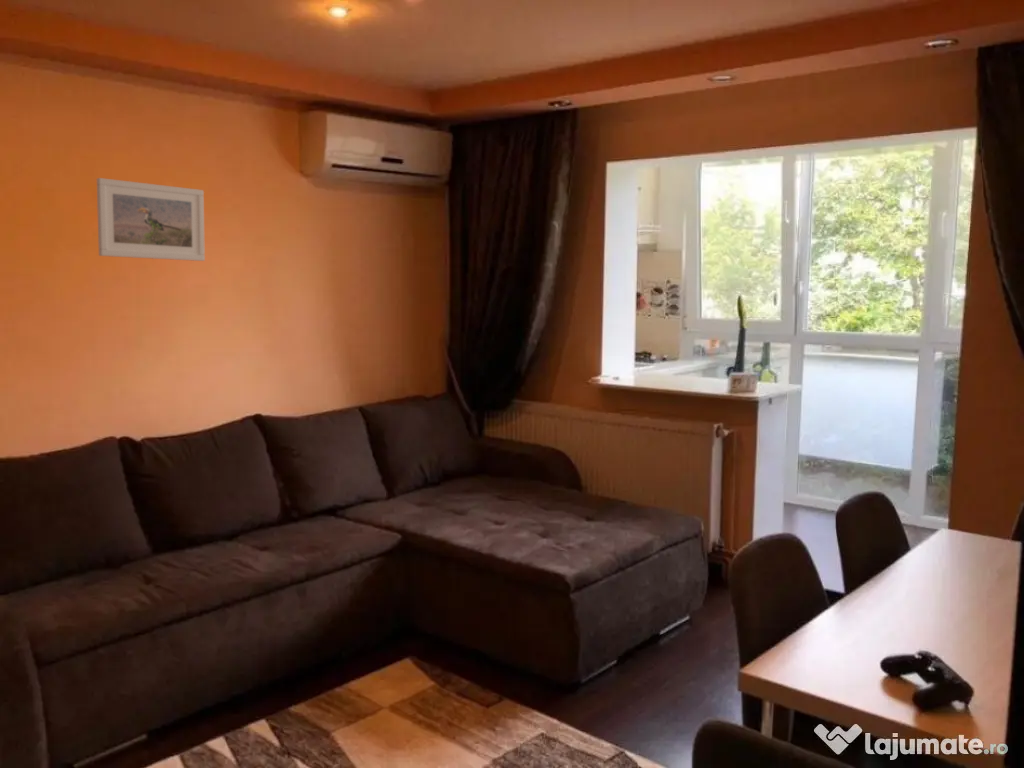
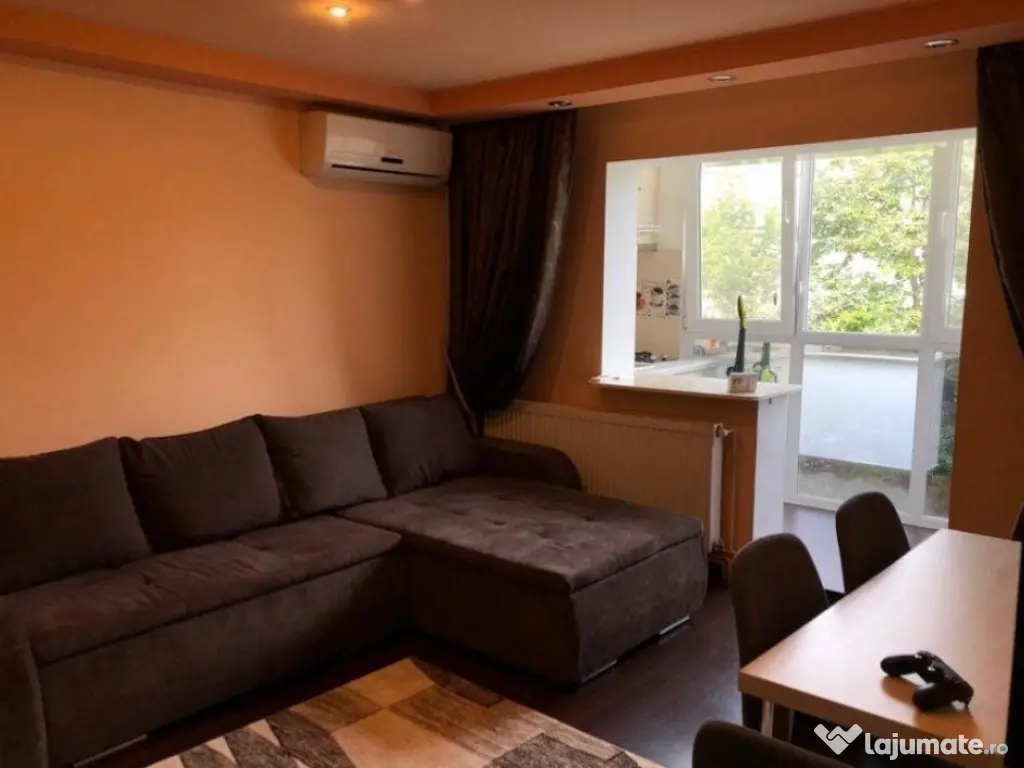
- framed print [96,177,206,262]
